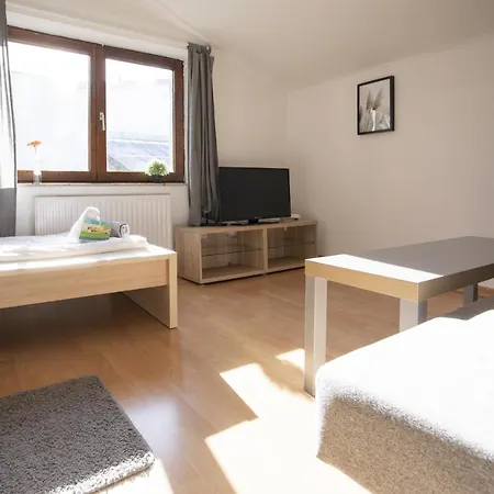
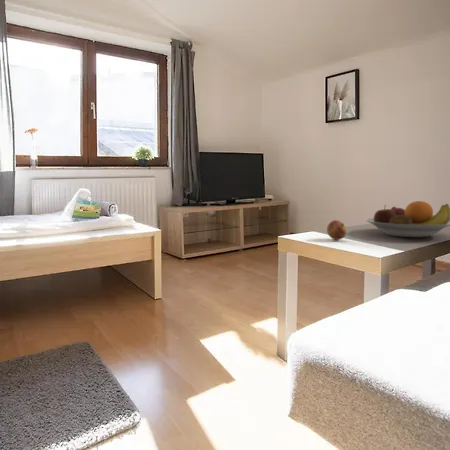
+ apple [326,219,348,241]
+ fruit bowl [365,200,450,238]
